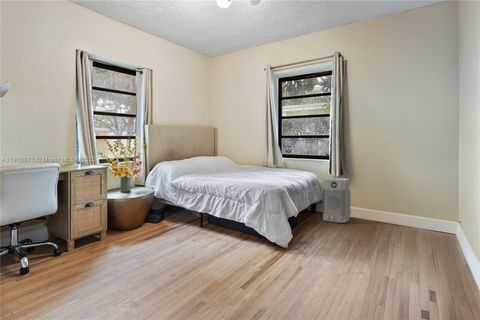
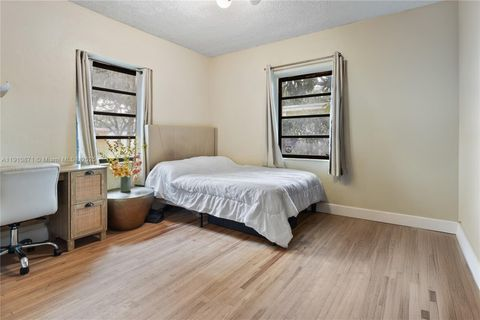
- air purifier [322,177,351,224]
